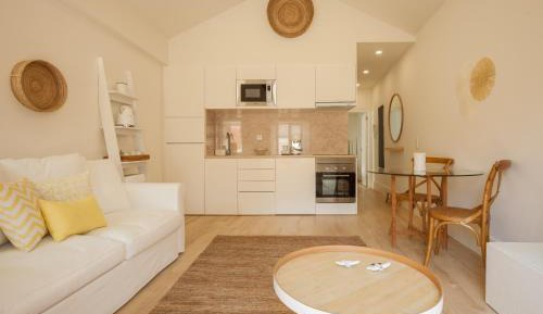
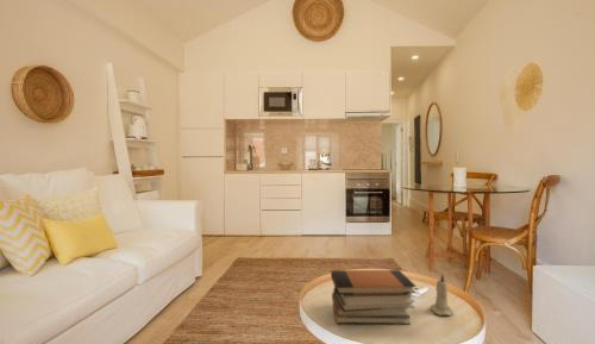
+ book stack [330,269,418,325]
+ candle [430,273,455,317]
